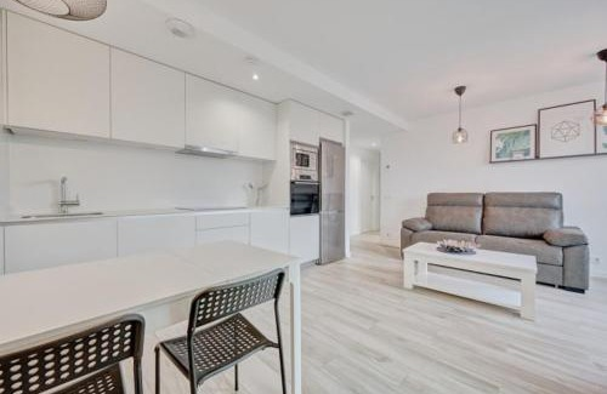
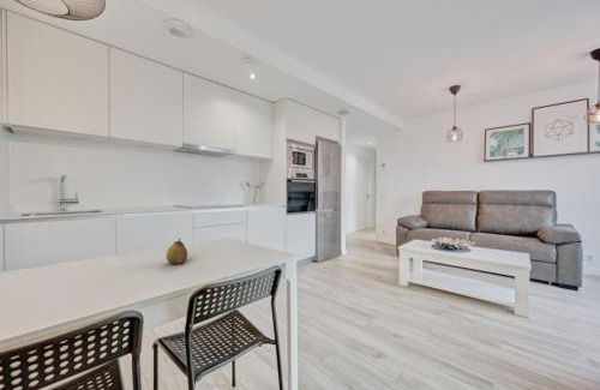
+ fruit [166,238,188,265]
